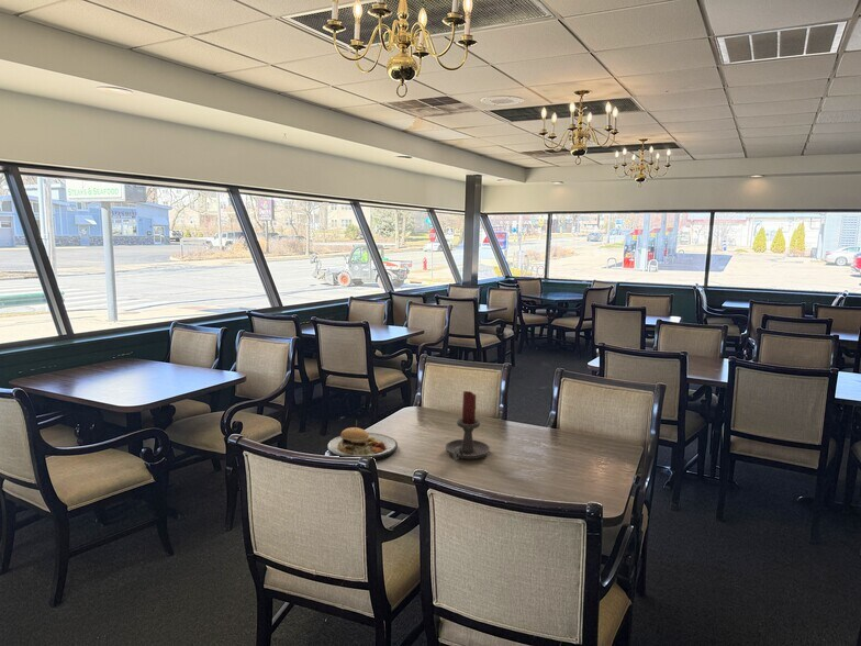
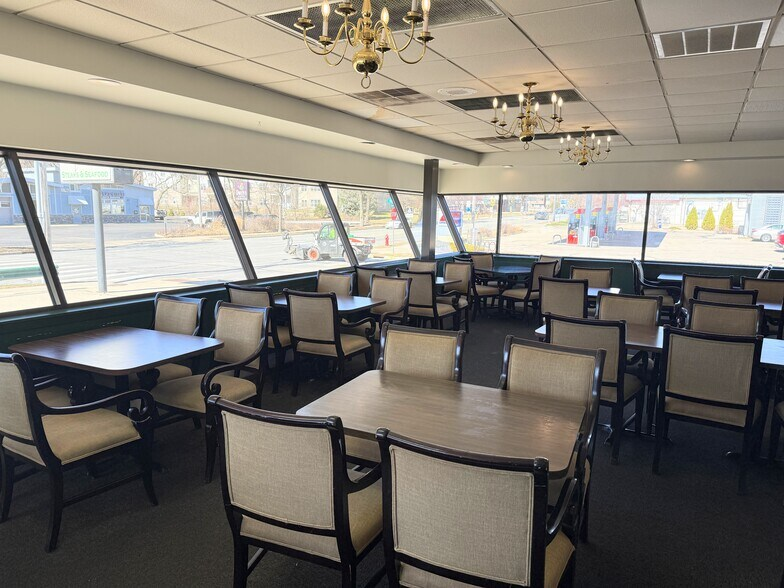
- candle holder [445,390,491,461]
- plate [327,421,399,461]
